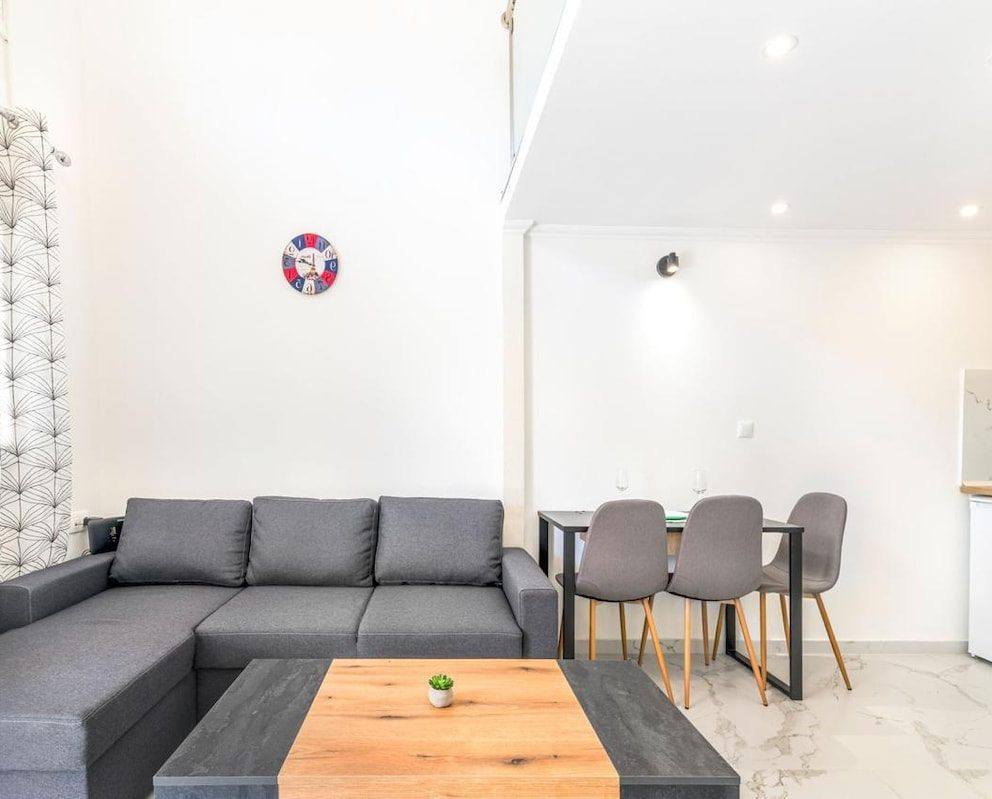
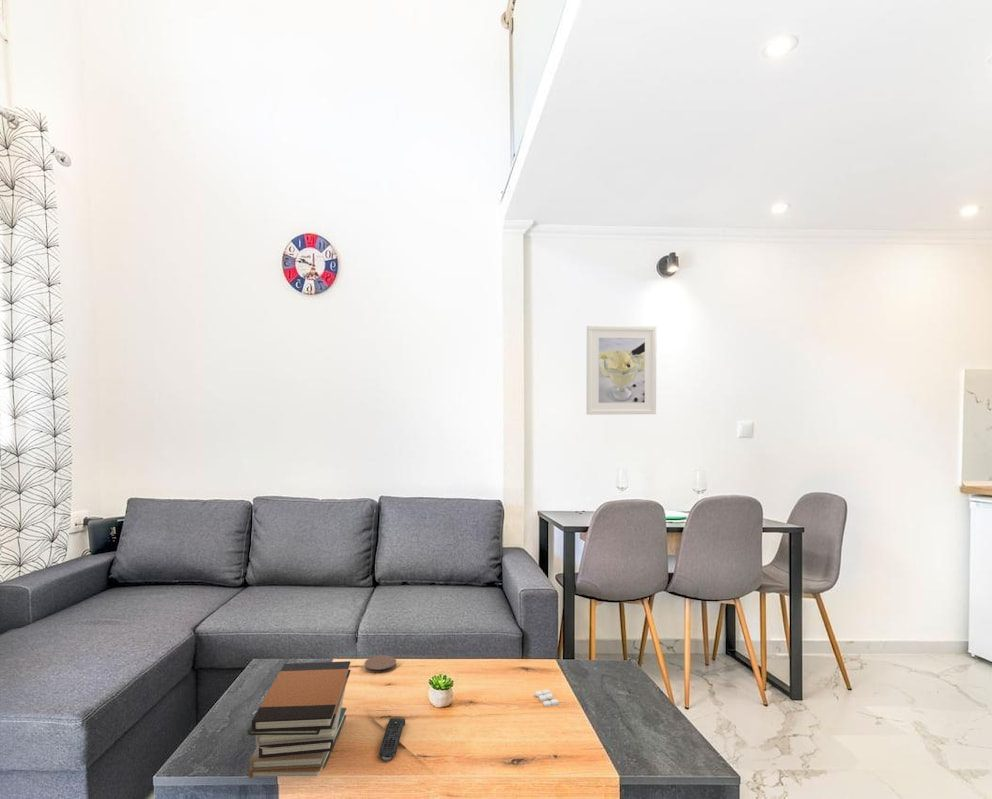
+ book stack [246,660,352,779]
+ candle [534,688,571,707]
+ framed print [585,325,658,416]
+ coaster [364,654,397,674]
+ remote control [378,717,406,762]
